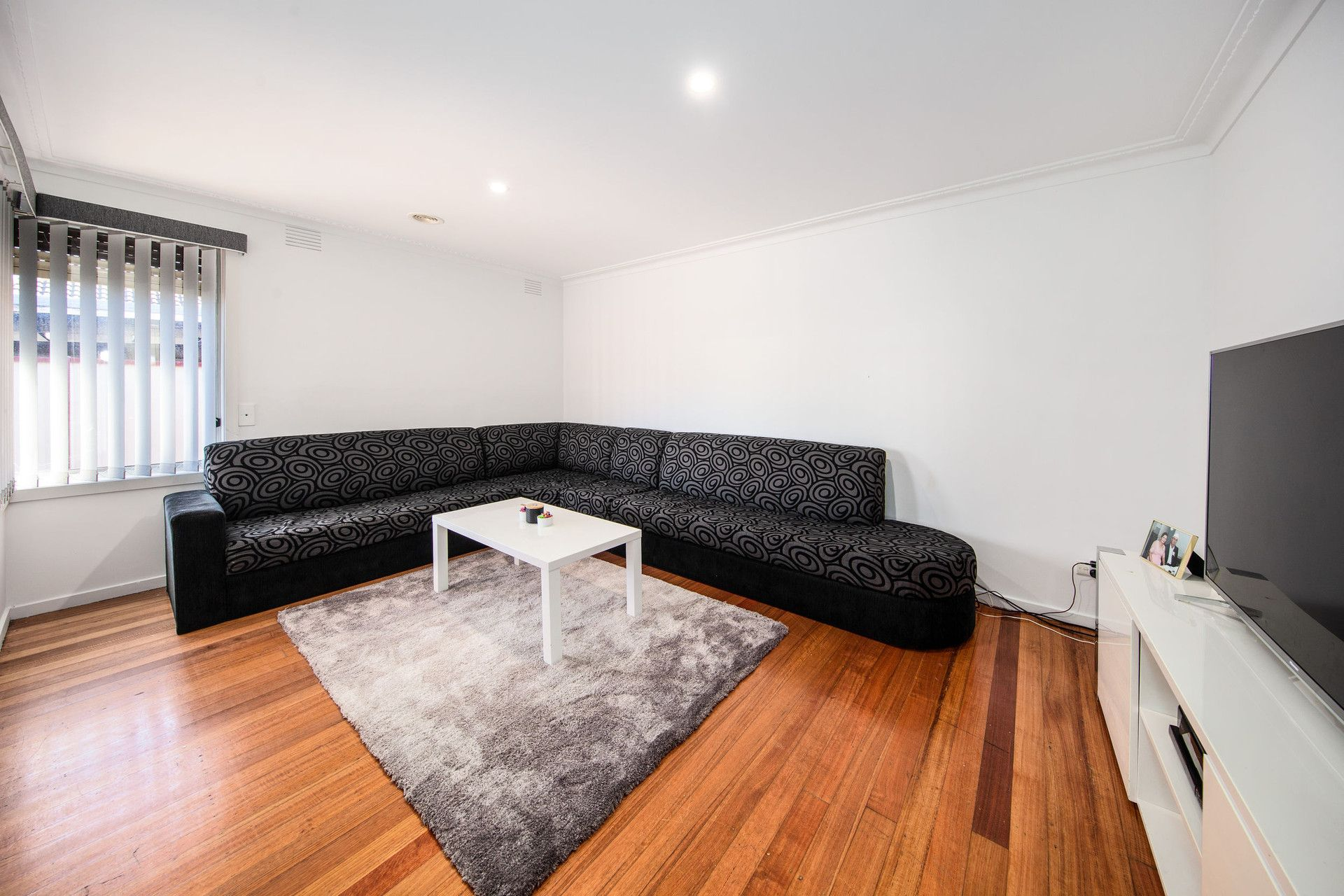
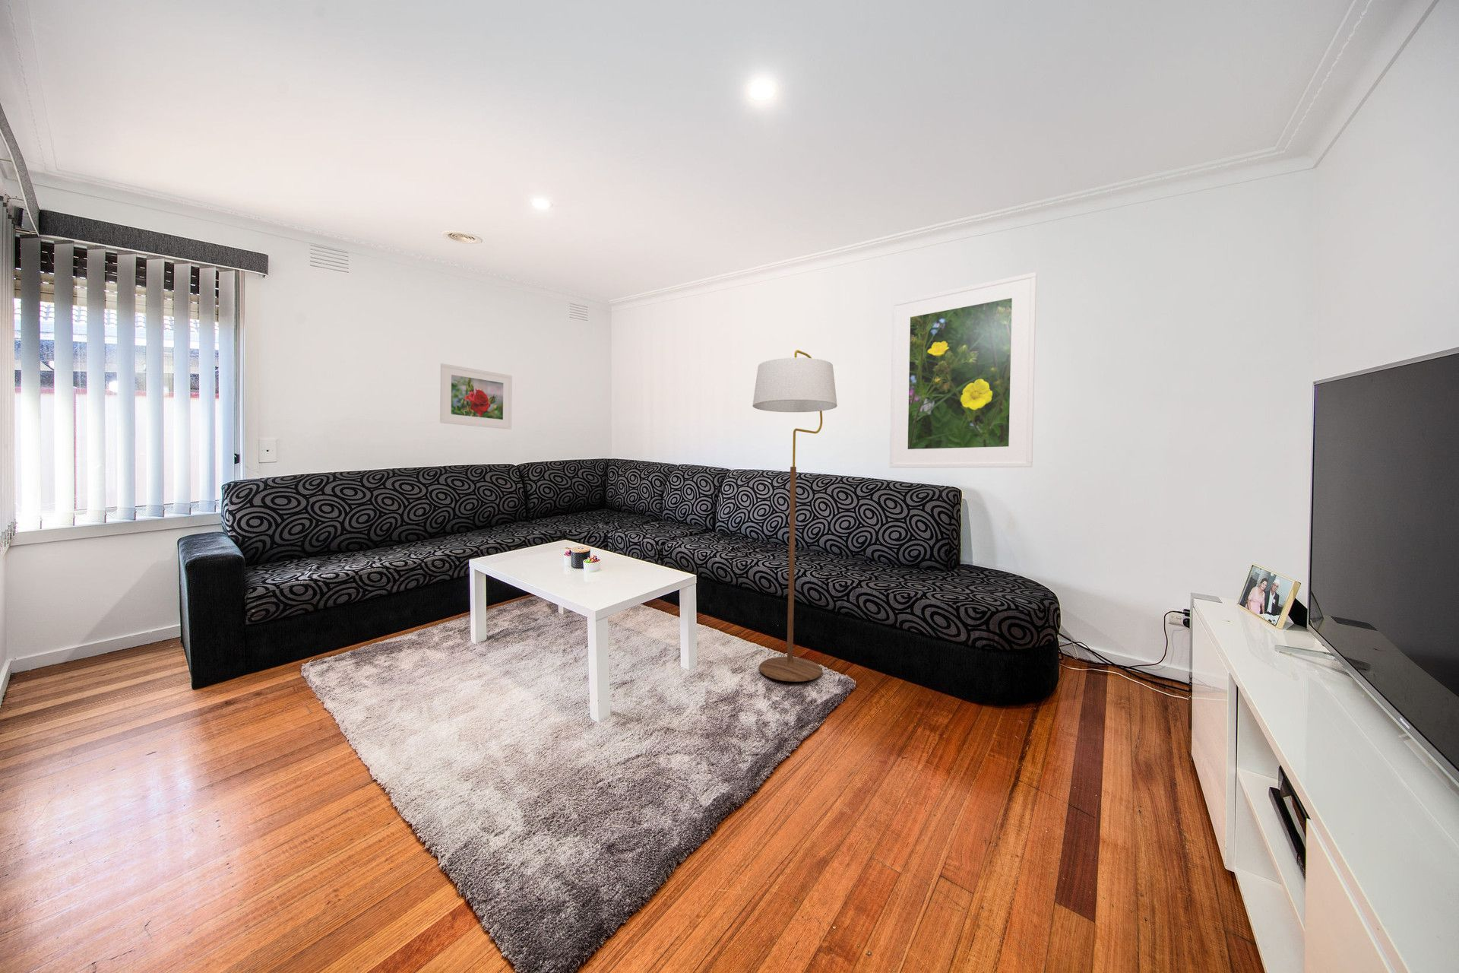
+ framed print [440,363,512,430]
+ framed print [889,271,1038,468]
+ floor lamp [752,350,838,683]
